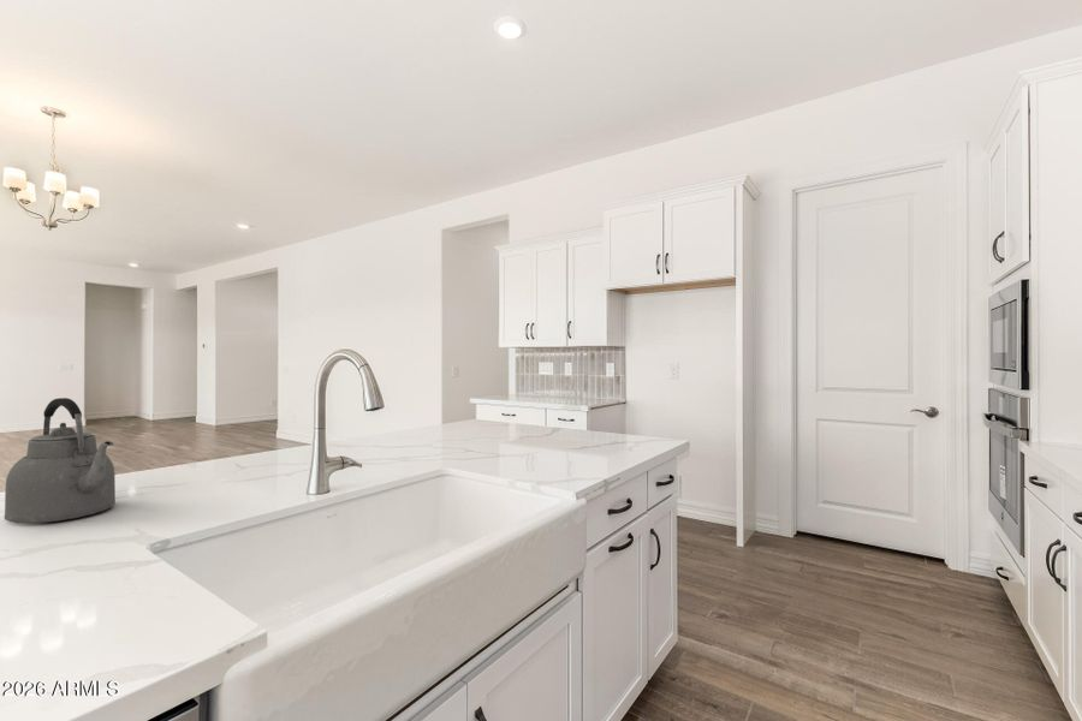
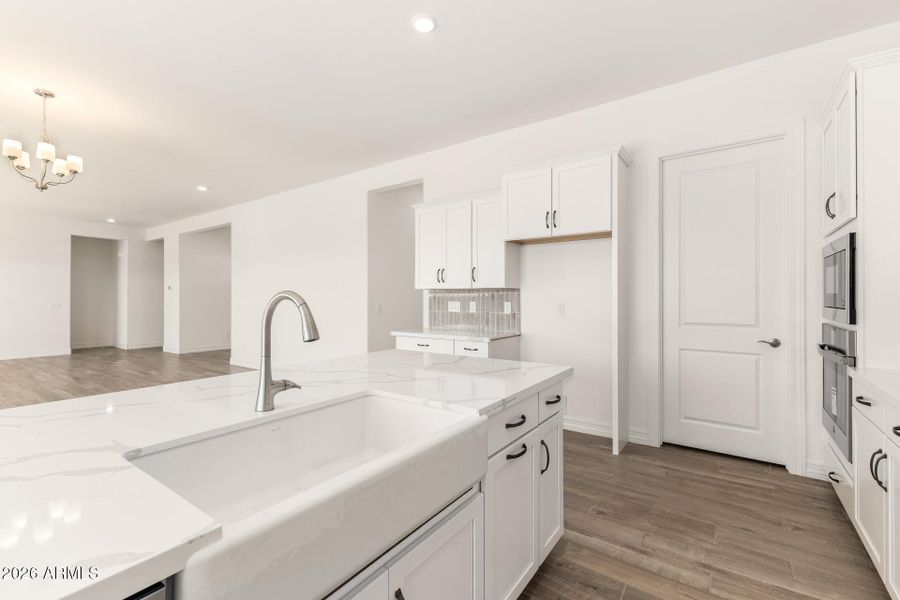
- kettle [4,397,117,525]
